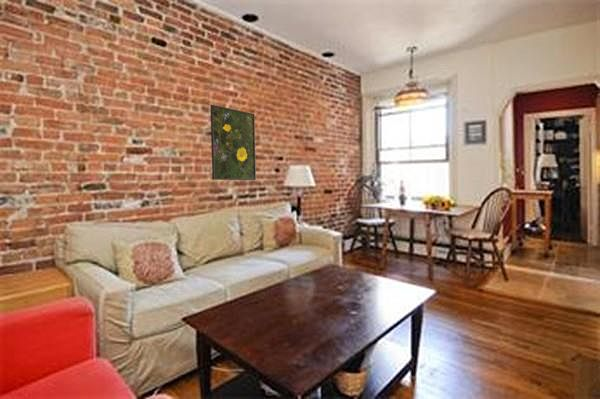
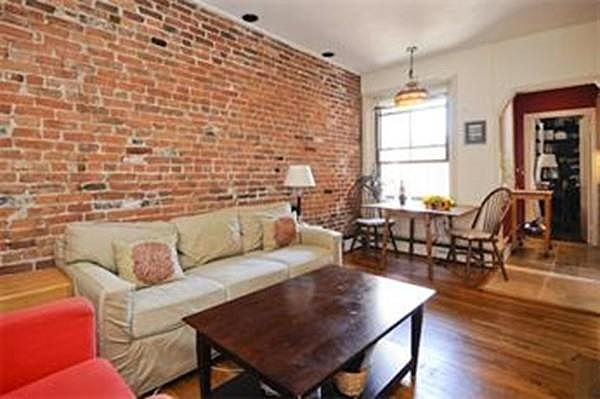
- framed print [209,104,257,181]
